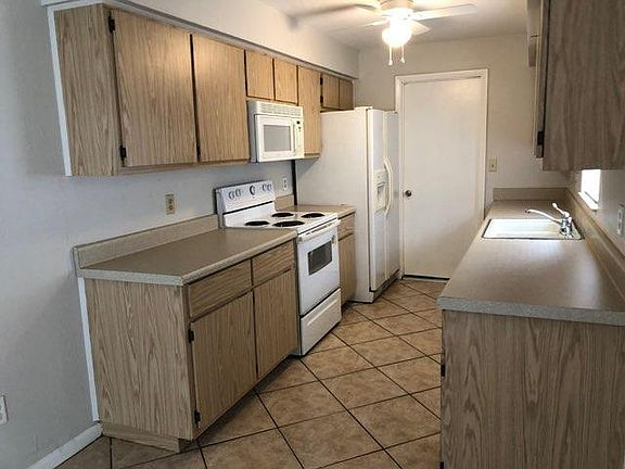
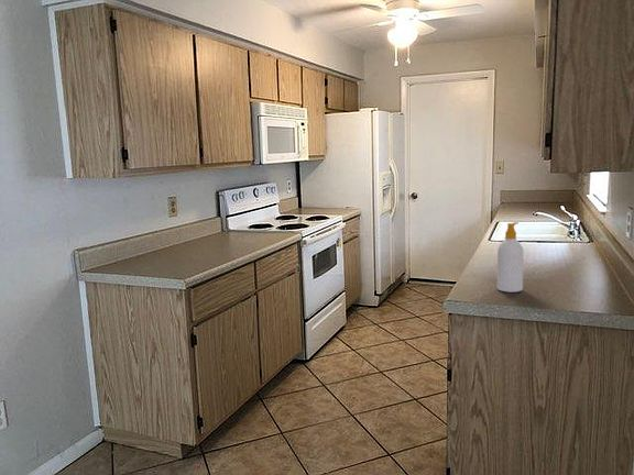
+ soap bottle [496,221,525,294]
